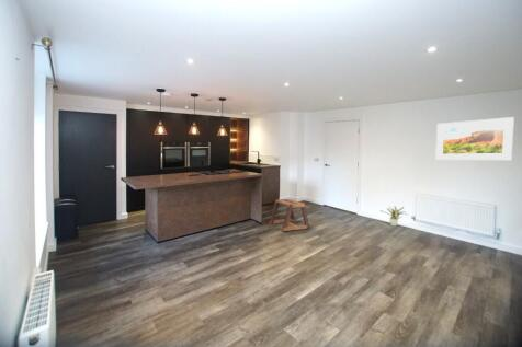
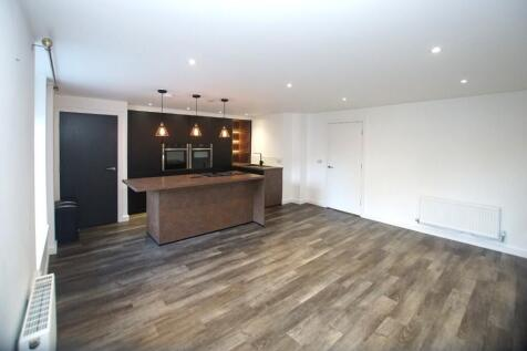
- potted plant [379,205,407,228]
- stool [269,198,310,232]
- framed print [434,116,515,161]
